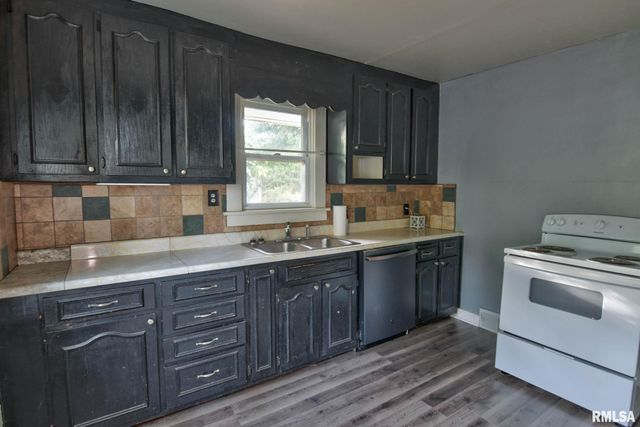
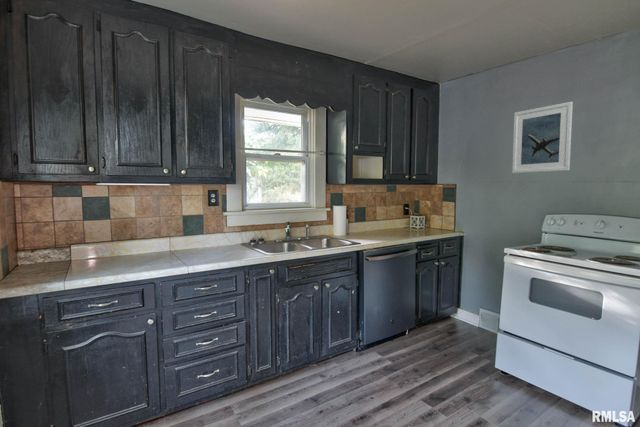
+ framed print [511,101,574,174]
